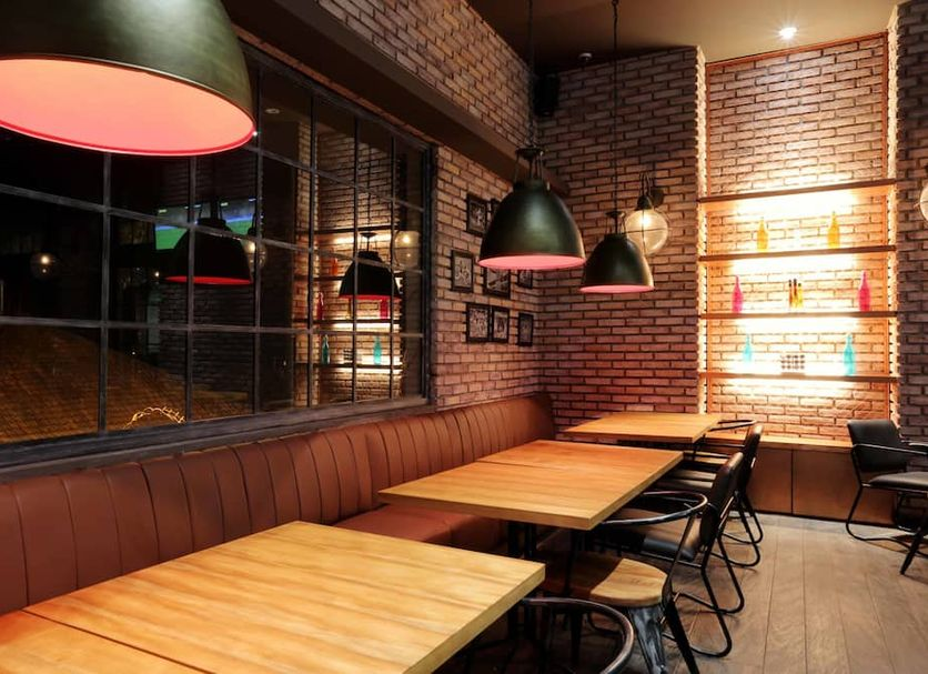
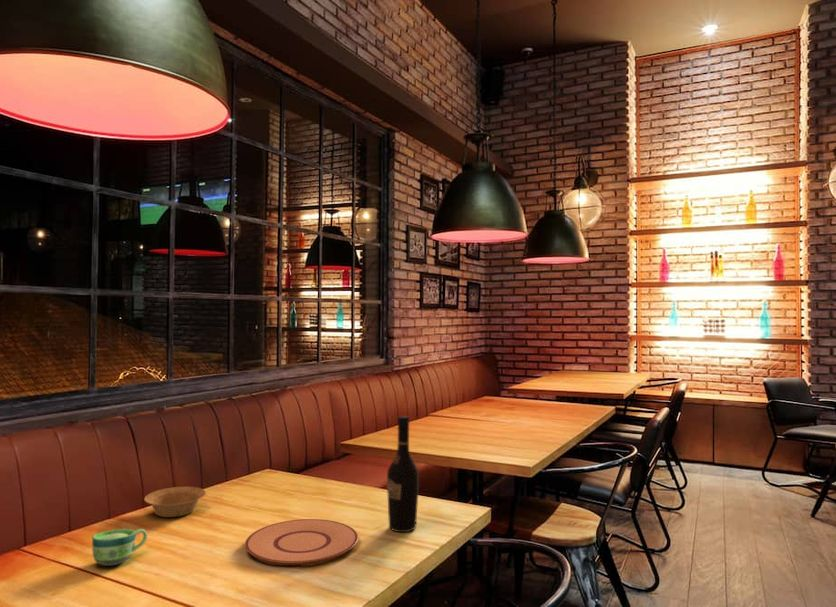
+ bowl [143,486,207,518]
+ cup [91,528,148,567]
+ plate [244,518,359,567]
+ wine bottle [386,415,420,533]
